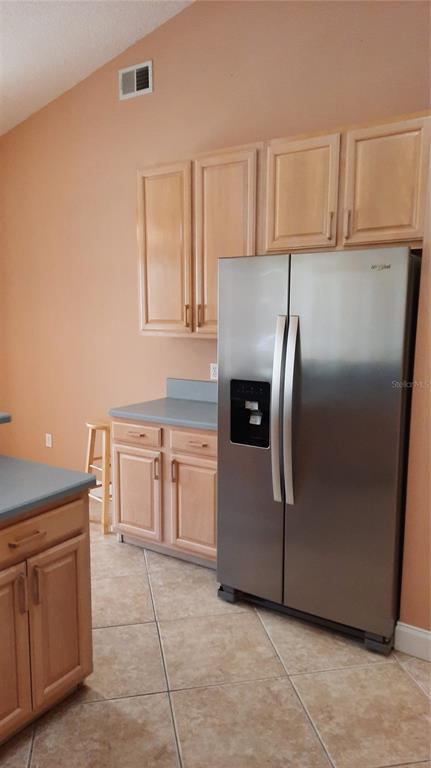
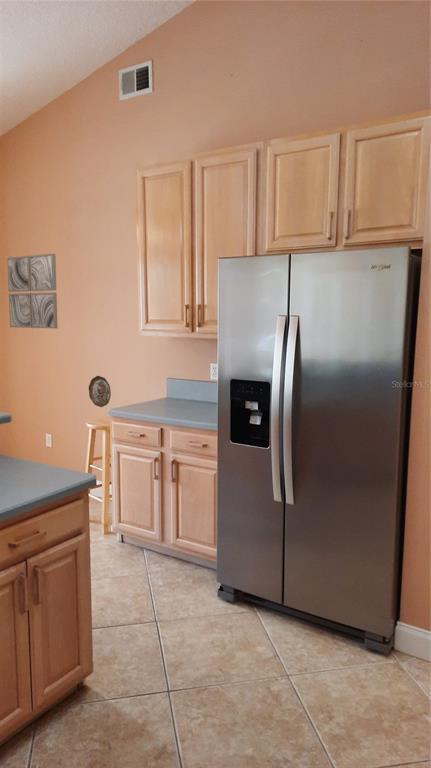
+ decorative plate [88,375,112,408]
+ wall art [6,253,59,329]
